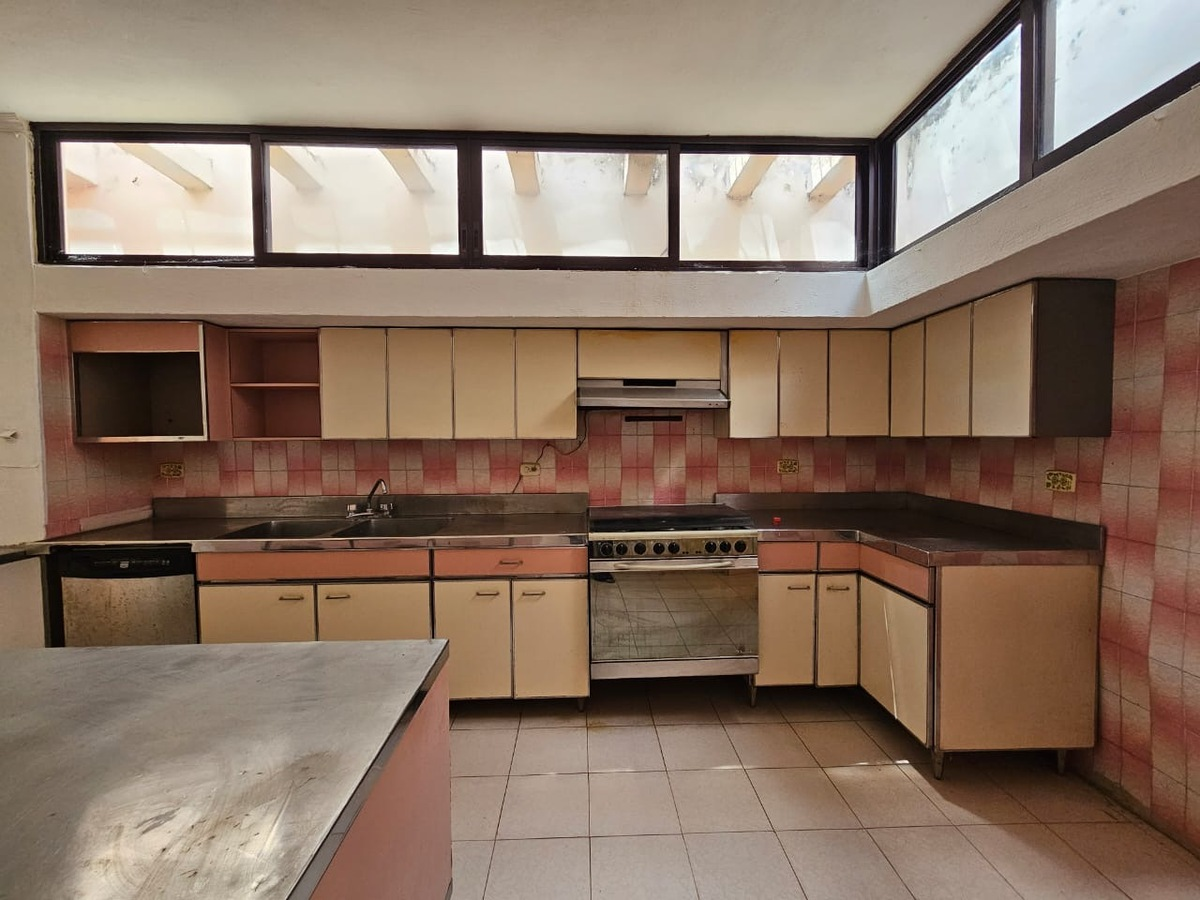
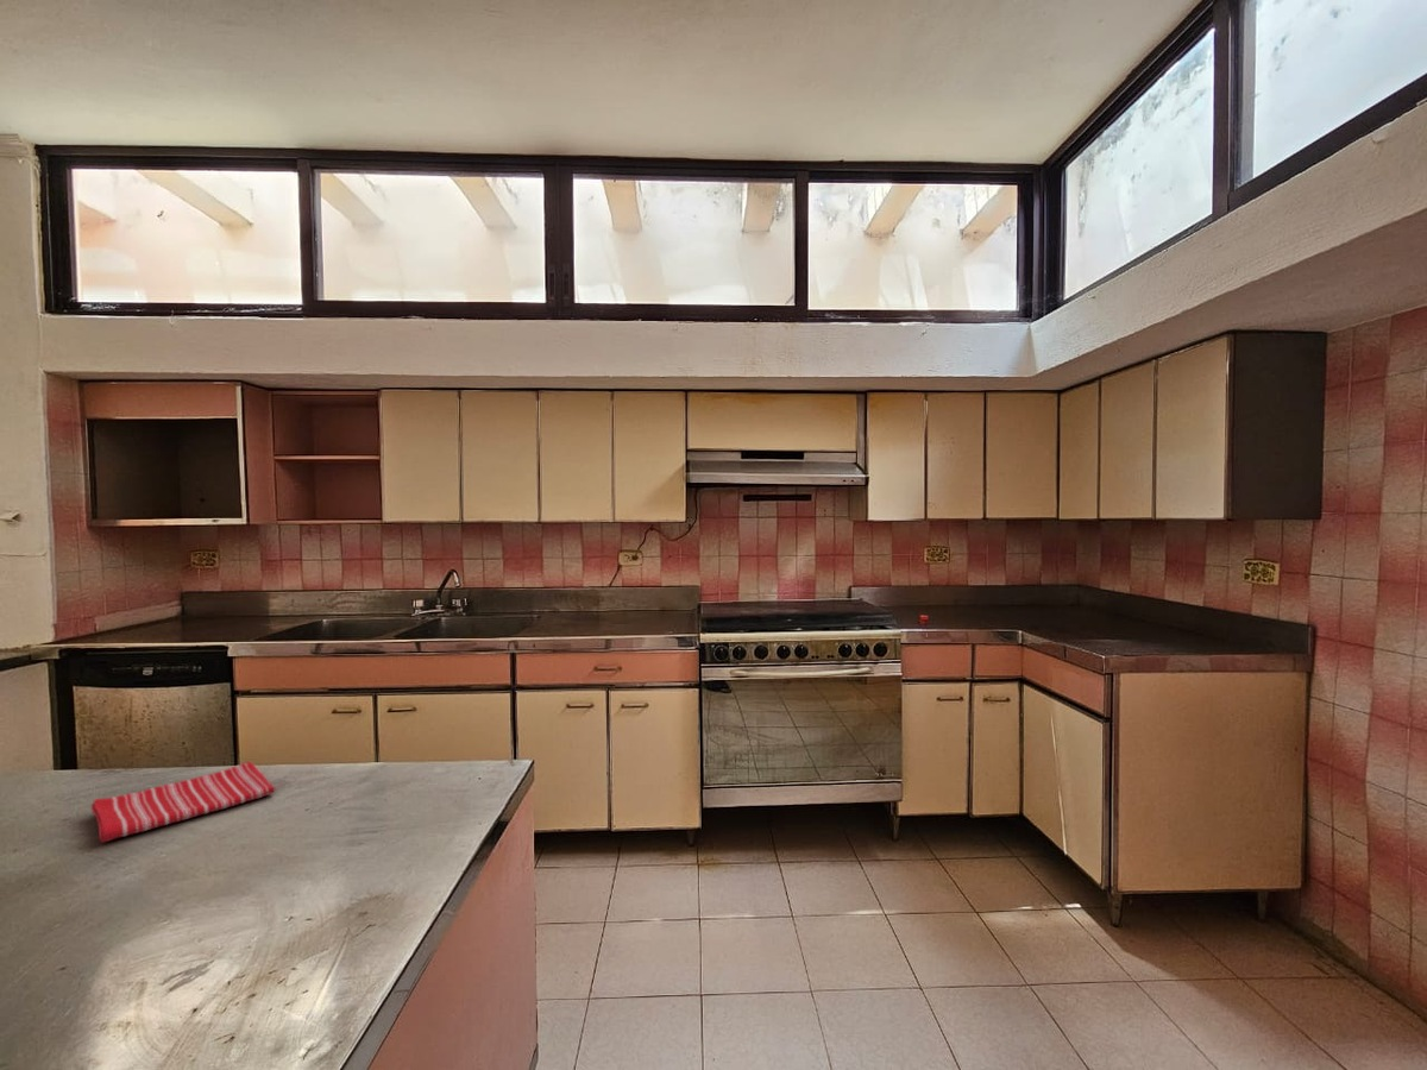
+ dish towel [90,761,276,843]
